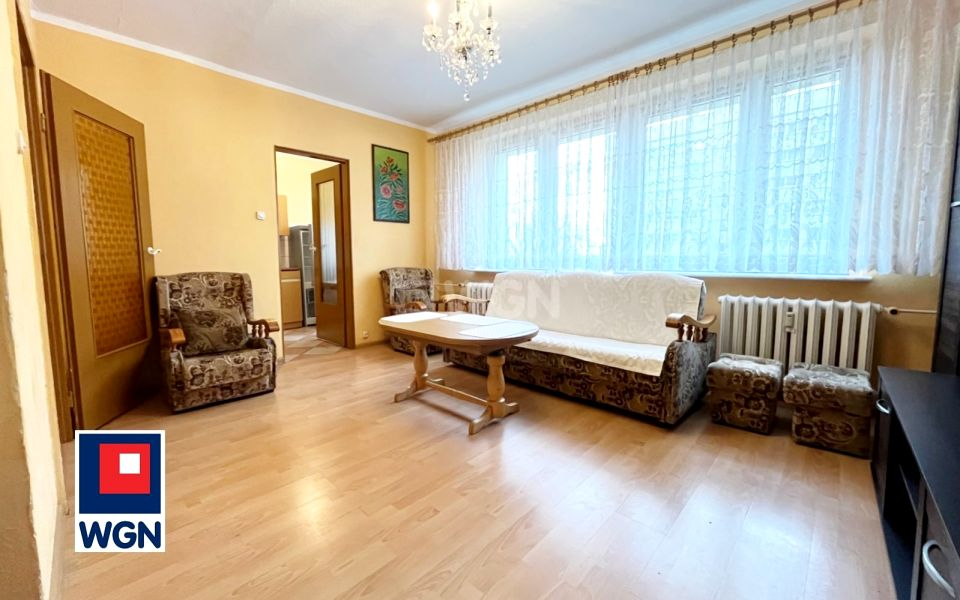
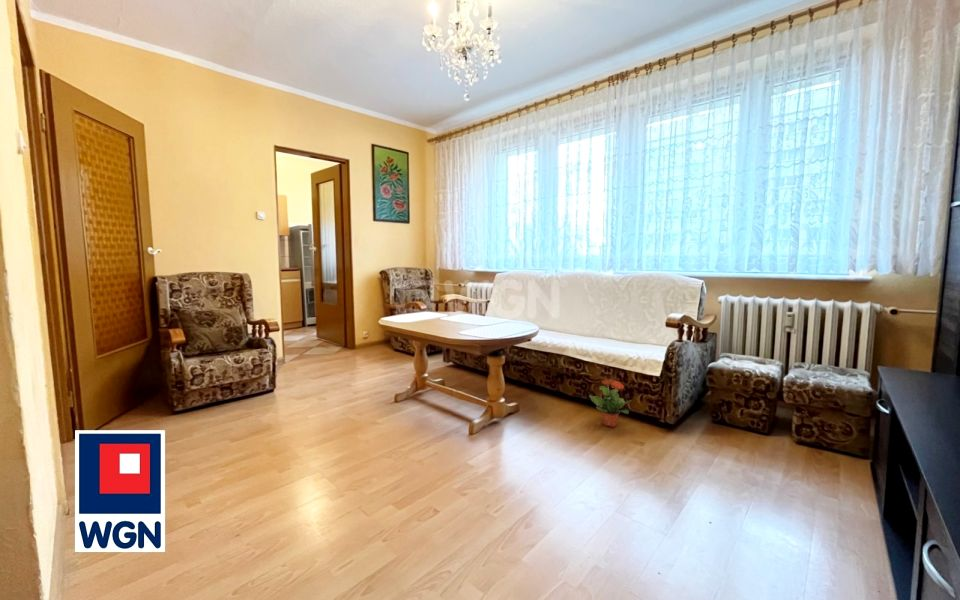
+ potted plant [588,378,631,428]
